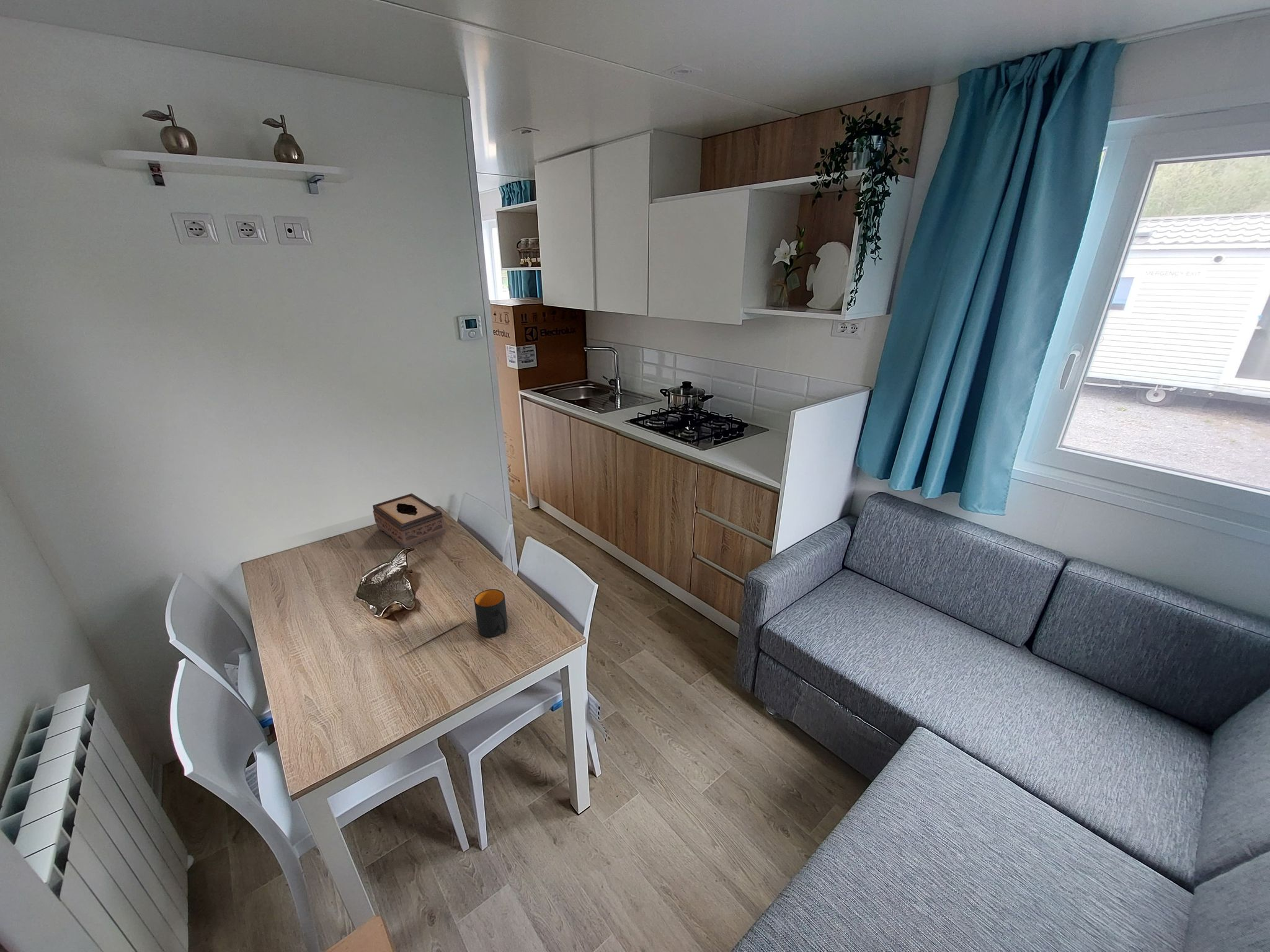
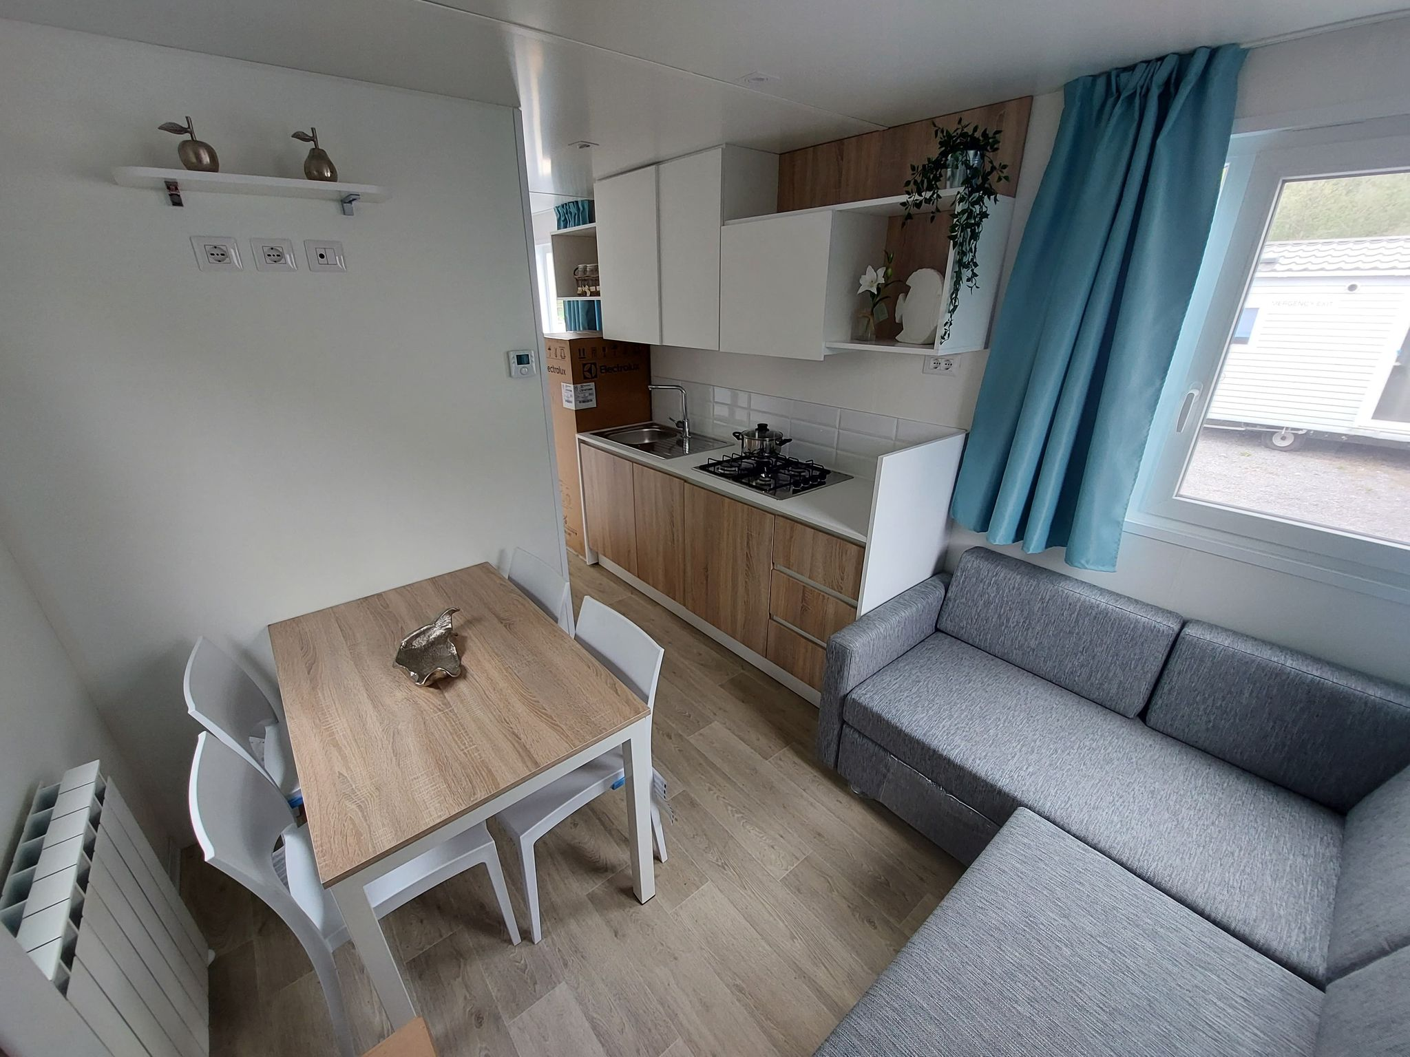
- mug [474,589,508,638]
- tissue box [372,493,446,549]
